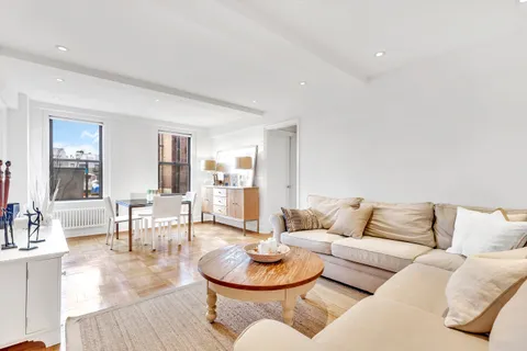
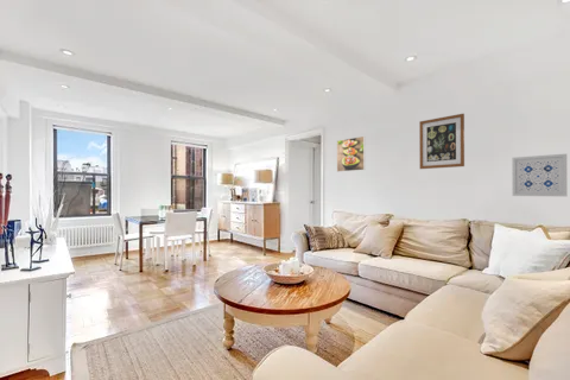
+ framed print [336,135,366,173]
+ wall art [511,153,569,197]
+ wall art [418,113,466,170]
